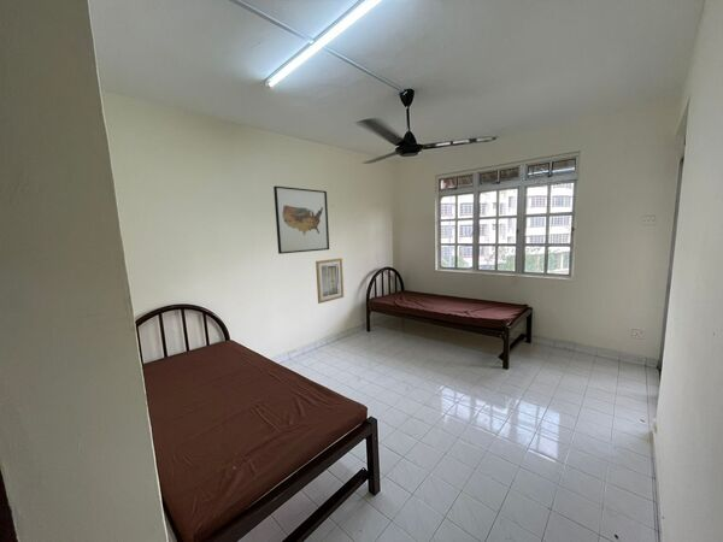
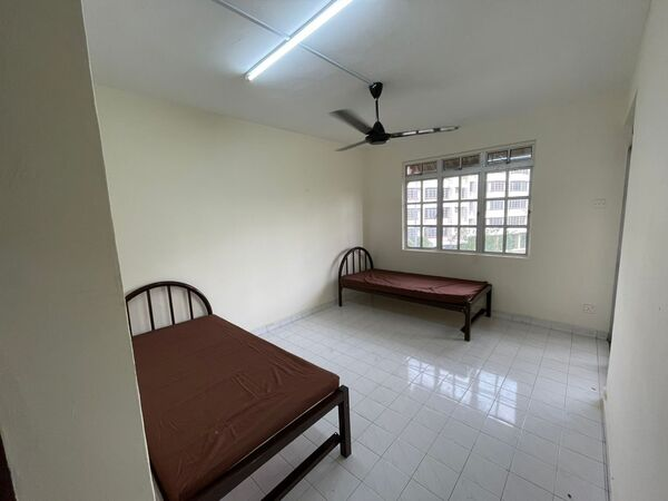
- wall art [315,257,345,305]
- wall art [272,184,330,255]
